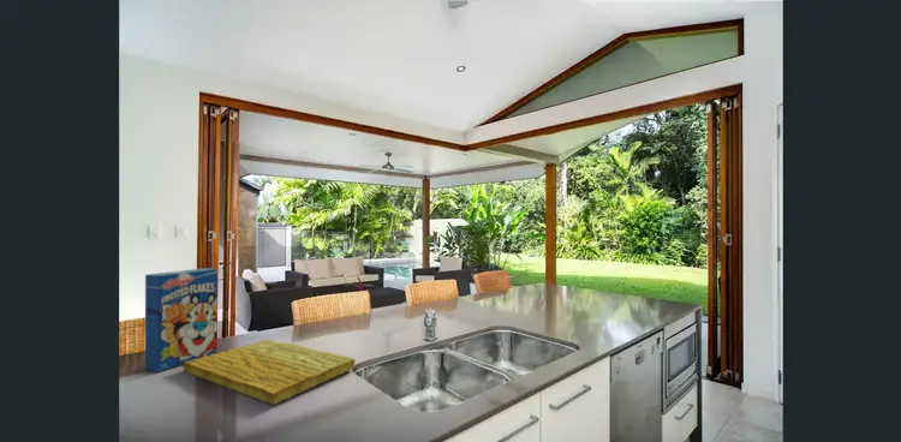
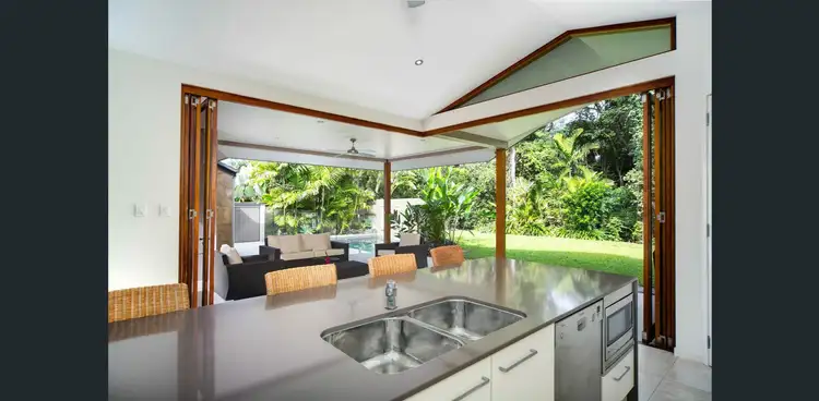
- cutting board [183,338,356,406]
- cereal box [144,267,219,374]
